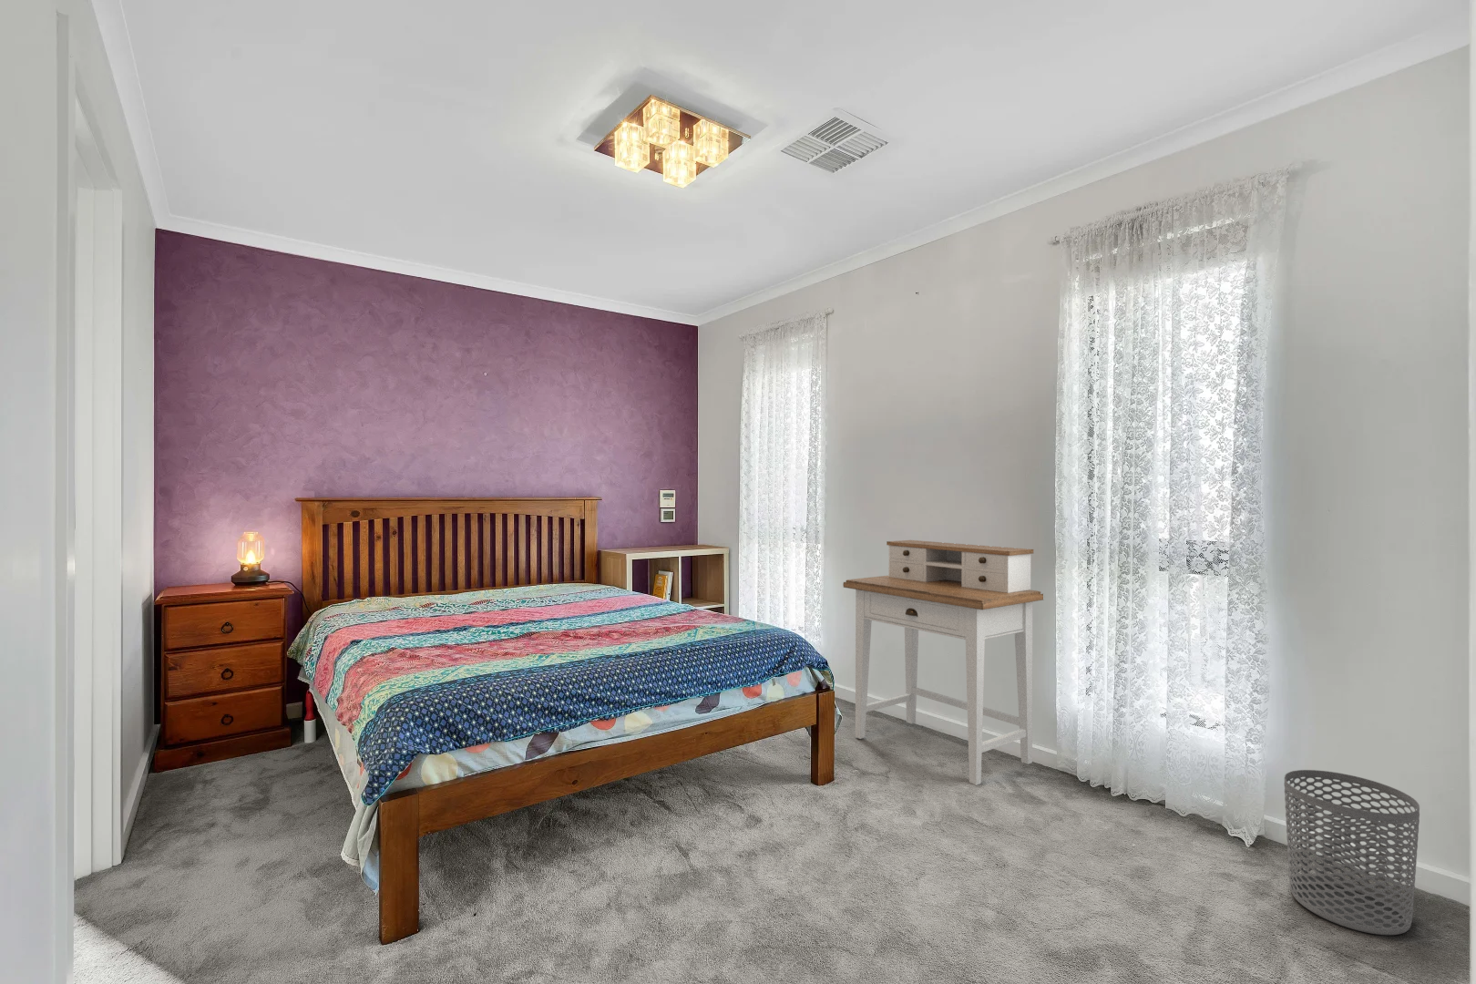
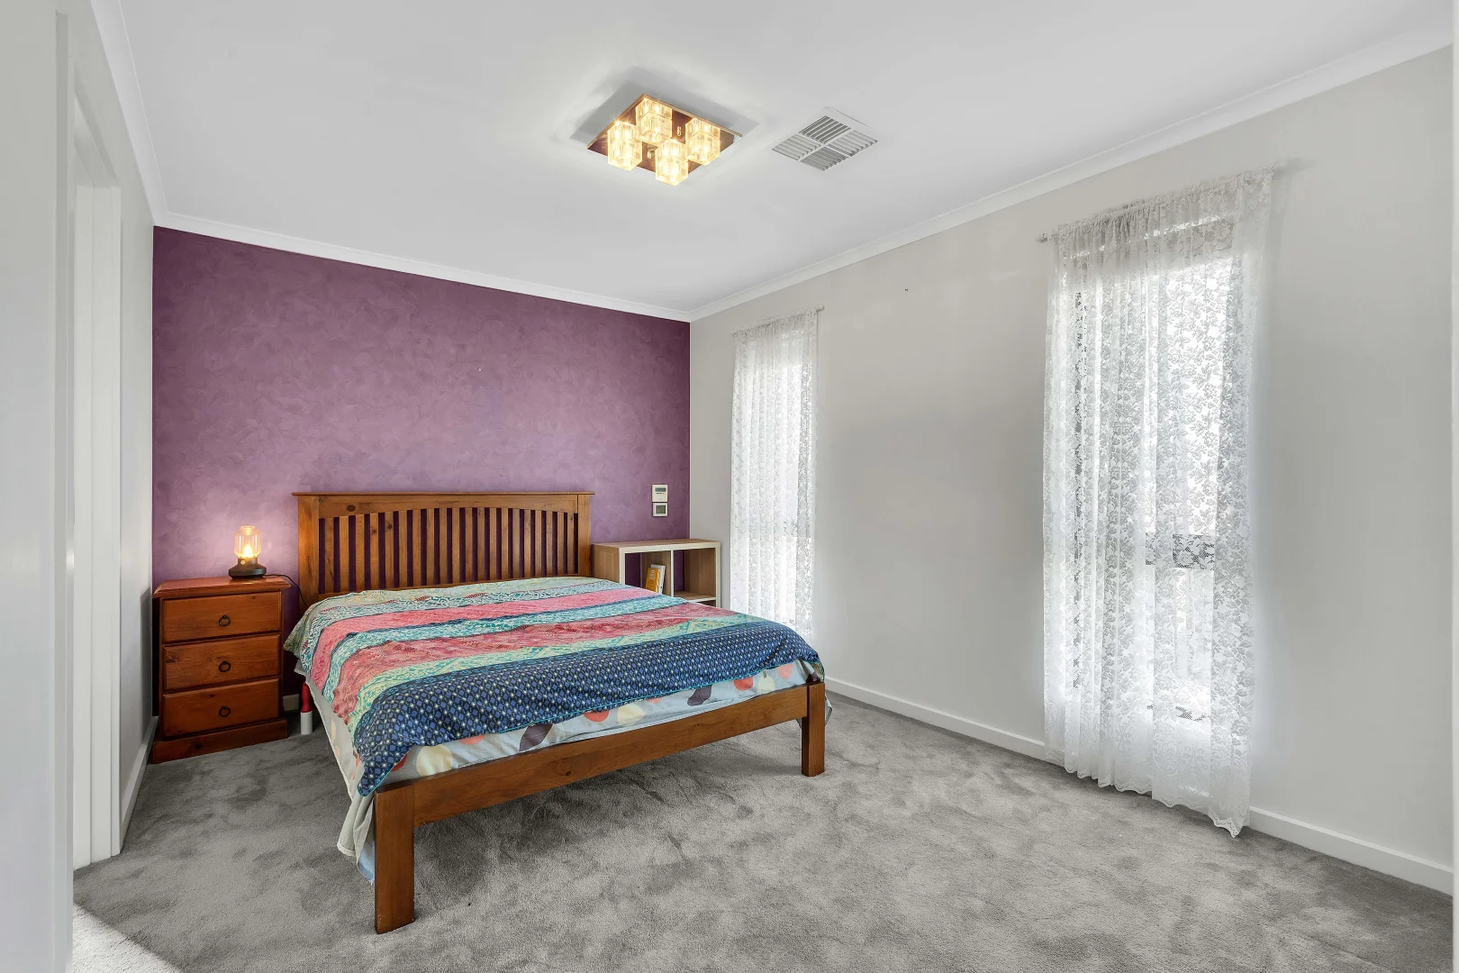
- desk [842,539,1044,786]
- waste bin [1283,769,1420,936]
